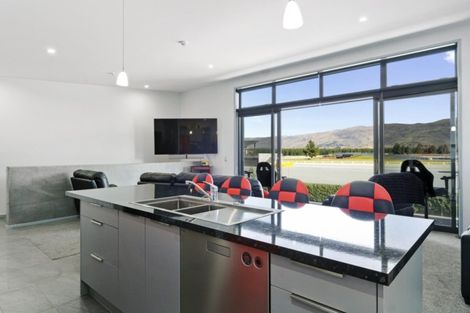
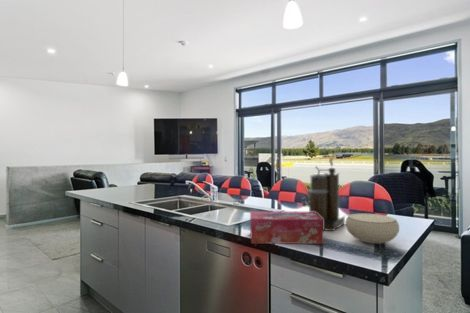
+ coffee maker [300,156,346,232]
+ bowl [345,213,400,245]
+ tissue box [249,211,324,245]
